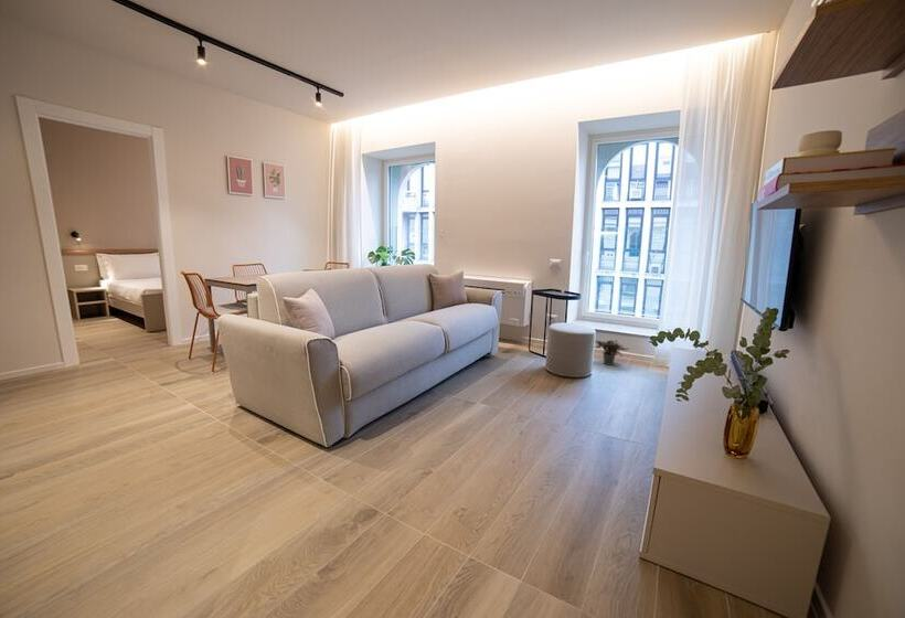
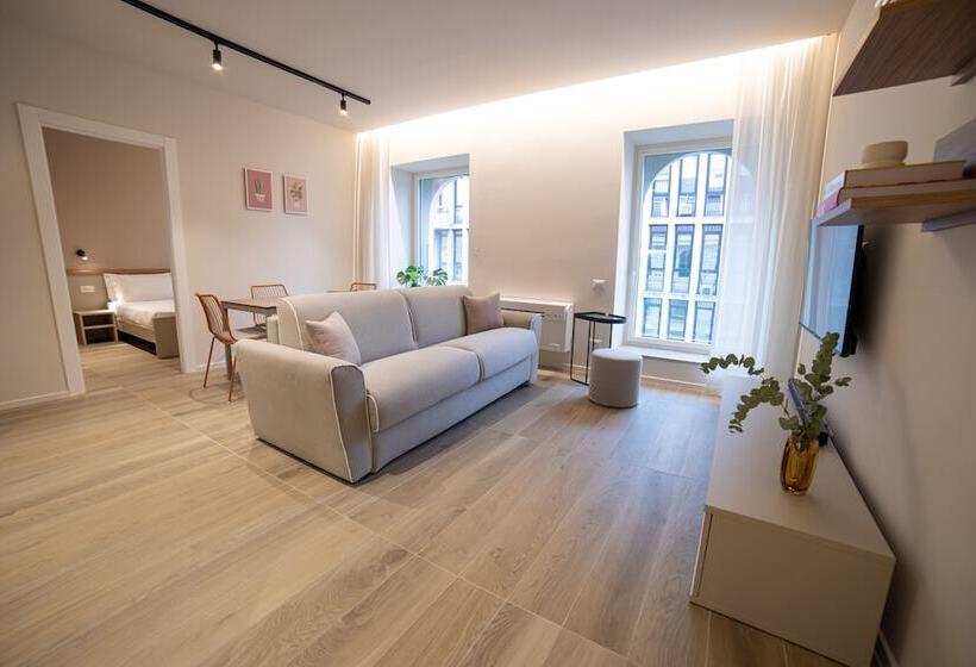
- potted plant [594,339,630,366]
